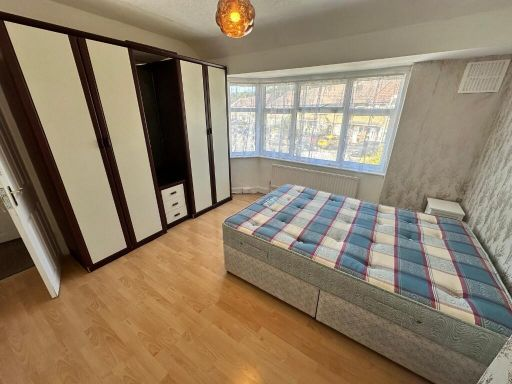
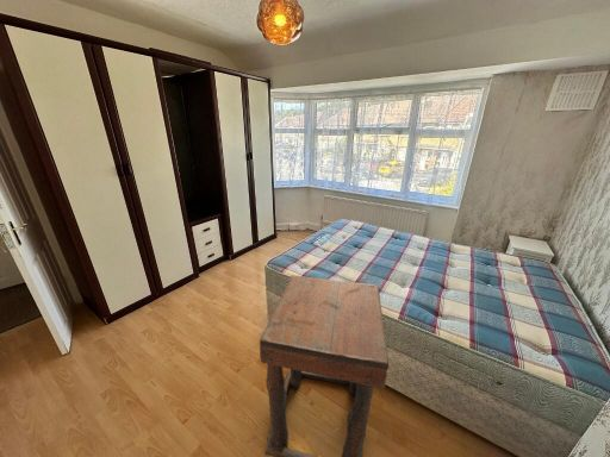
+ side table [259,274,390,457]
